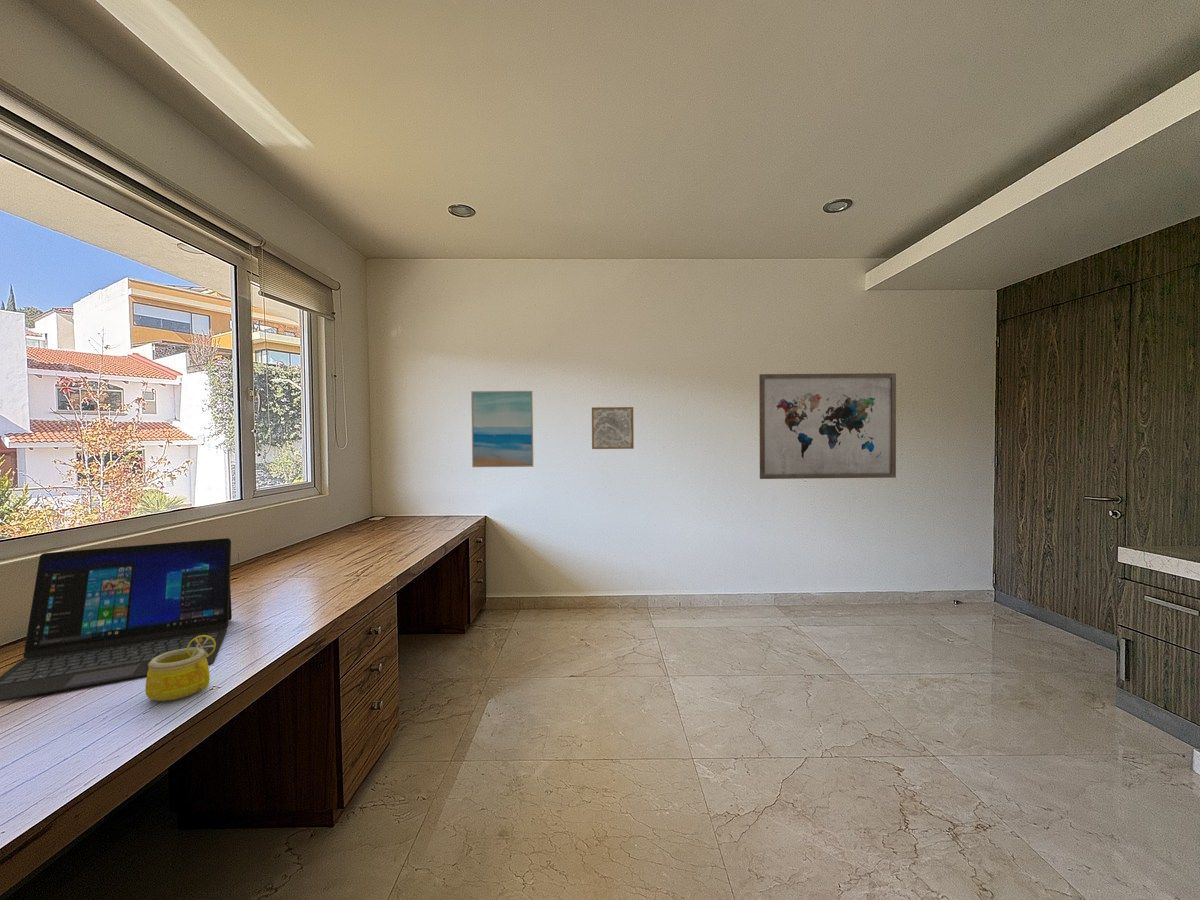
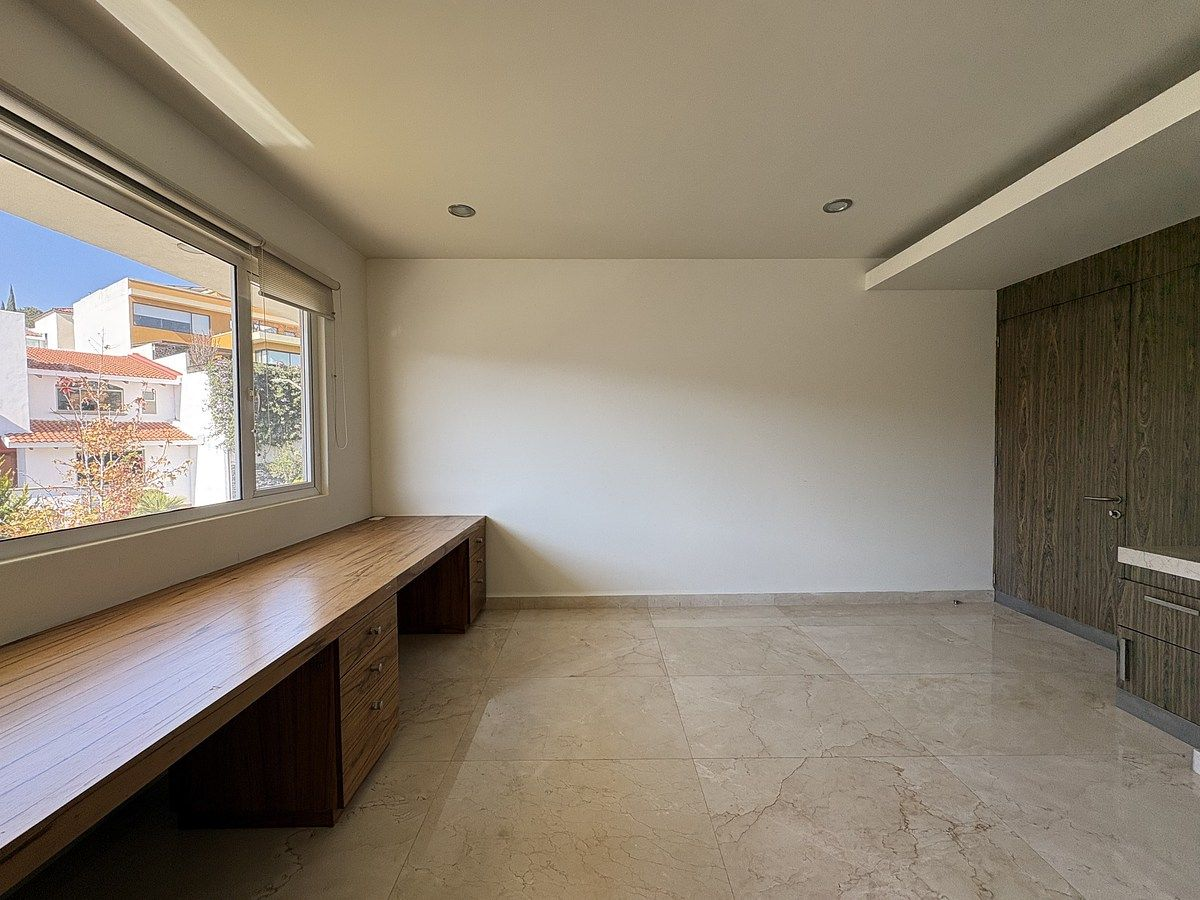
- laptop [0,537,233,703]
- mug [144,635,216,702]
- wall art [591,406,635,450]
- wall art [758,372,897,480]
- wall art [470,390,535,468]
